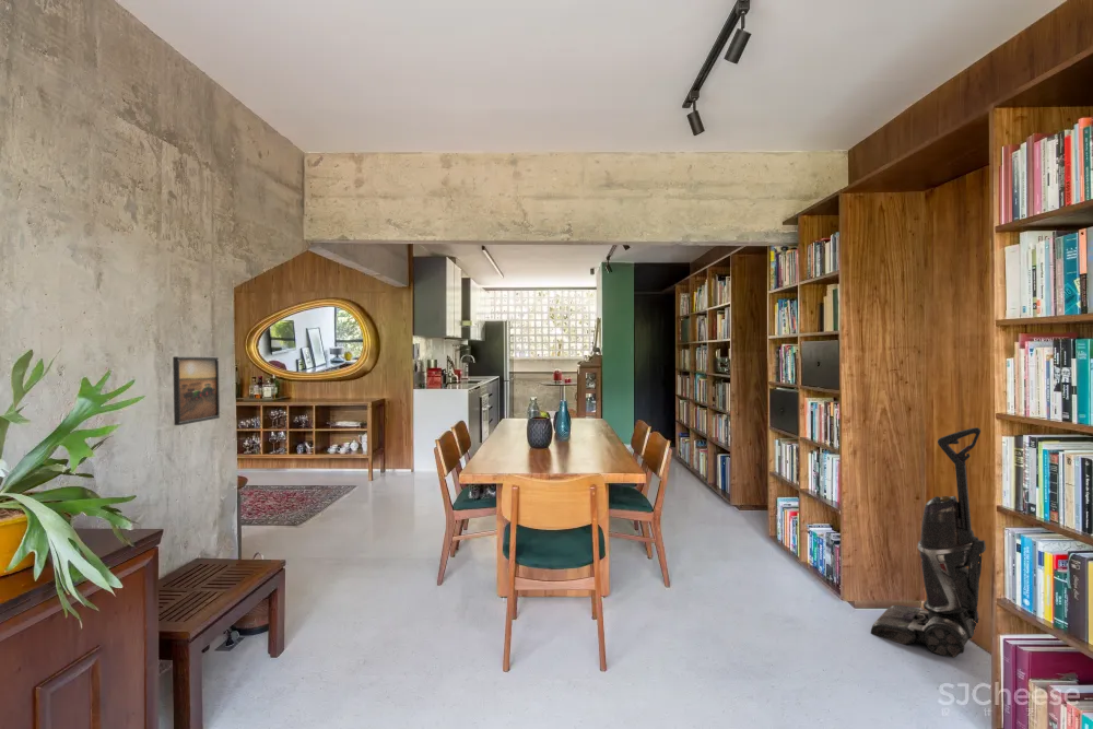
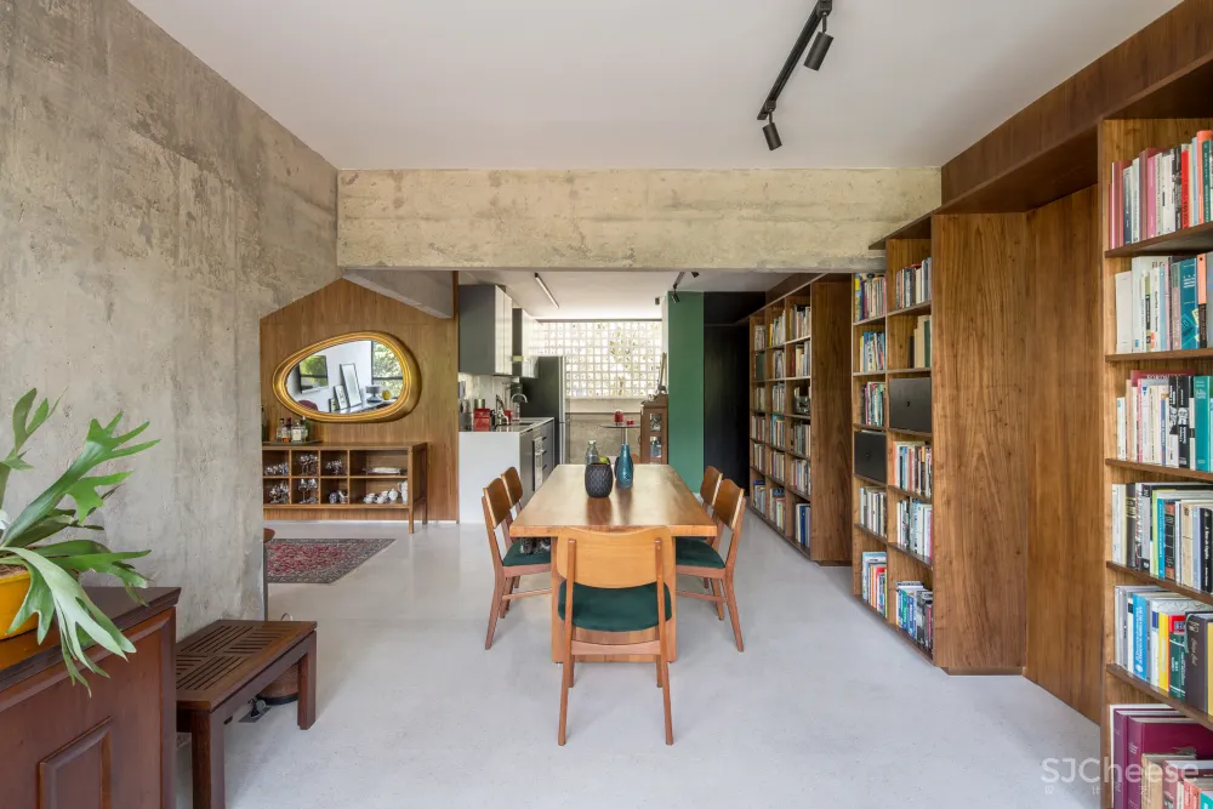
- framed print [172,355,221,426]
- vacuum cleaner [870,426,987,659]
